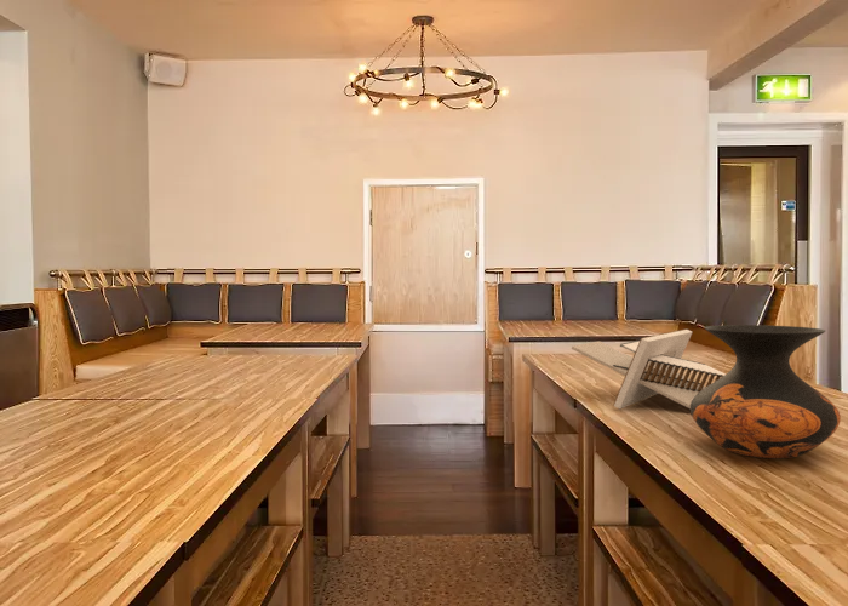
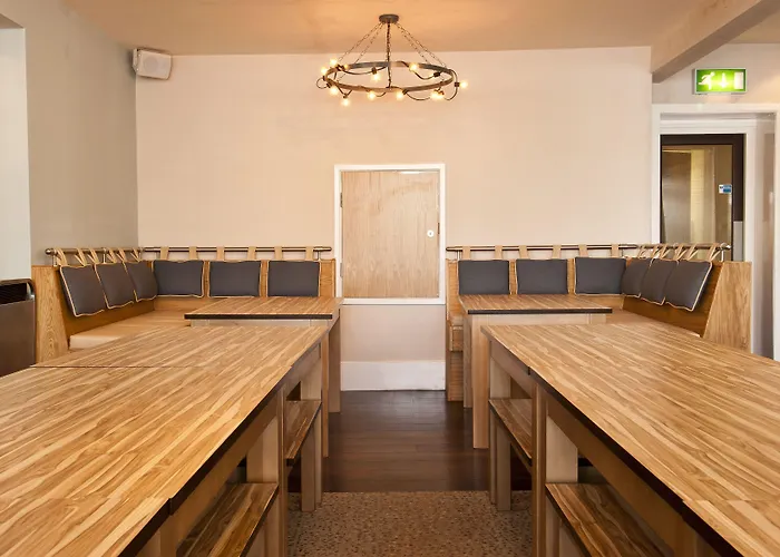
- architectural model [571,328,727,410]
- vase [689,324,842,461]
